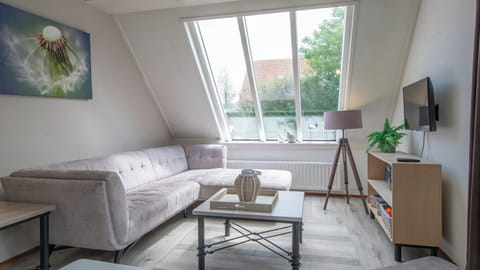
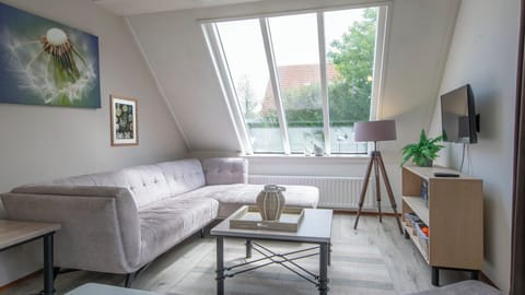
+ wall art [108,94,140,148]
